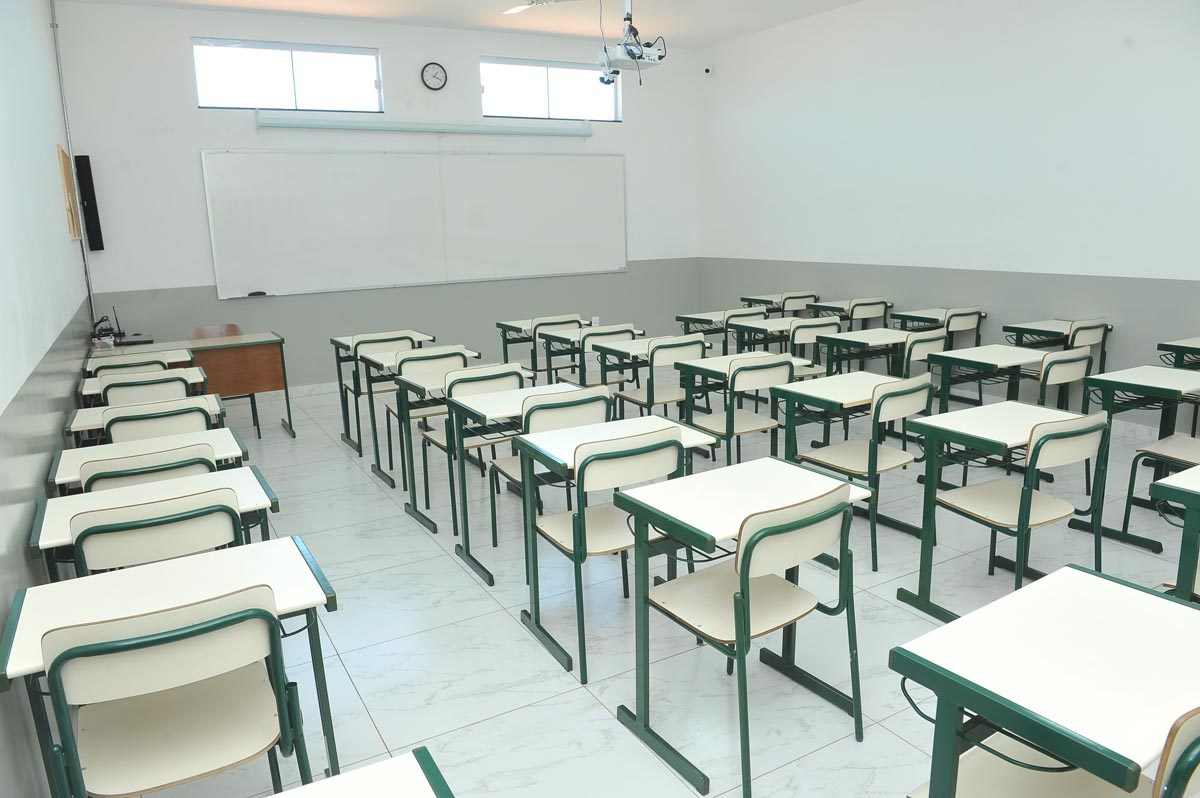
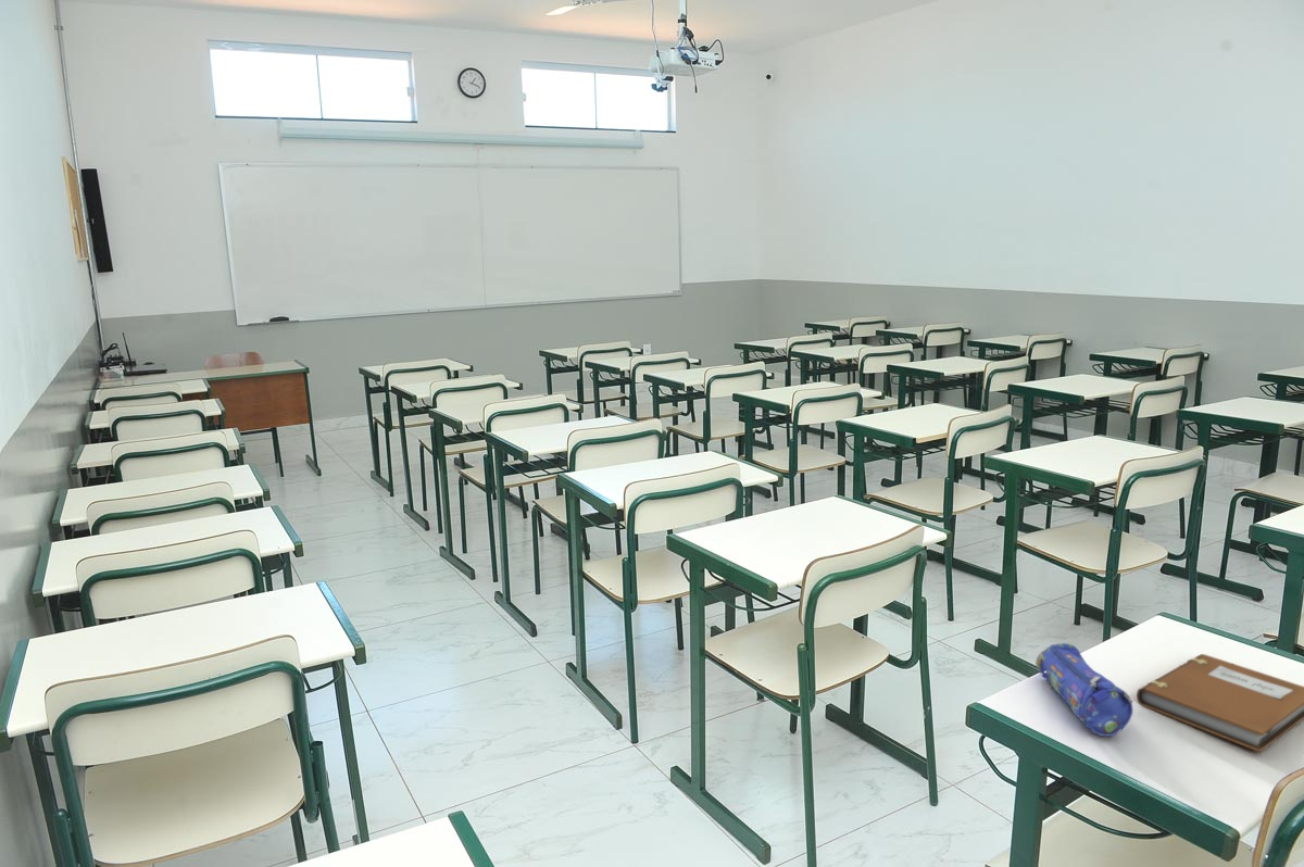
+ pencil case [1035,642,1134,738]
+ notebook [1136,653,1304,753]
